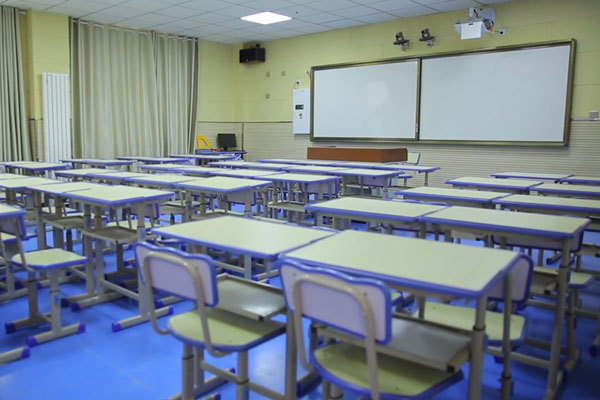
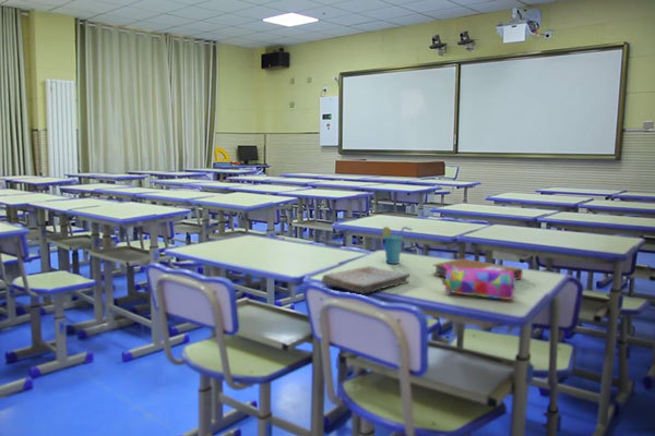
+ cup [381,226,413,265]
+ book [320,265,412,295]
+ notebook [431,257,524,281]
+ pencil case [441,264,516,301]
